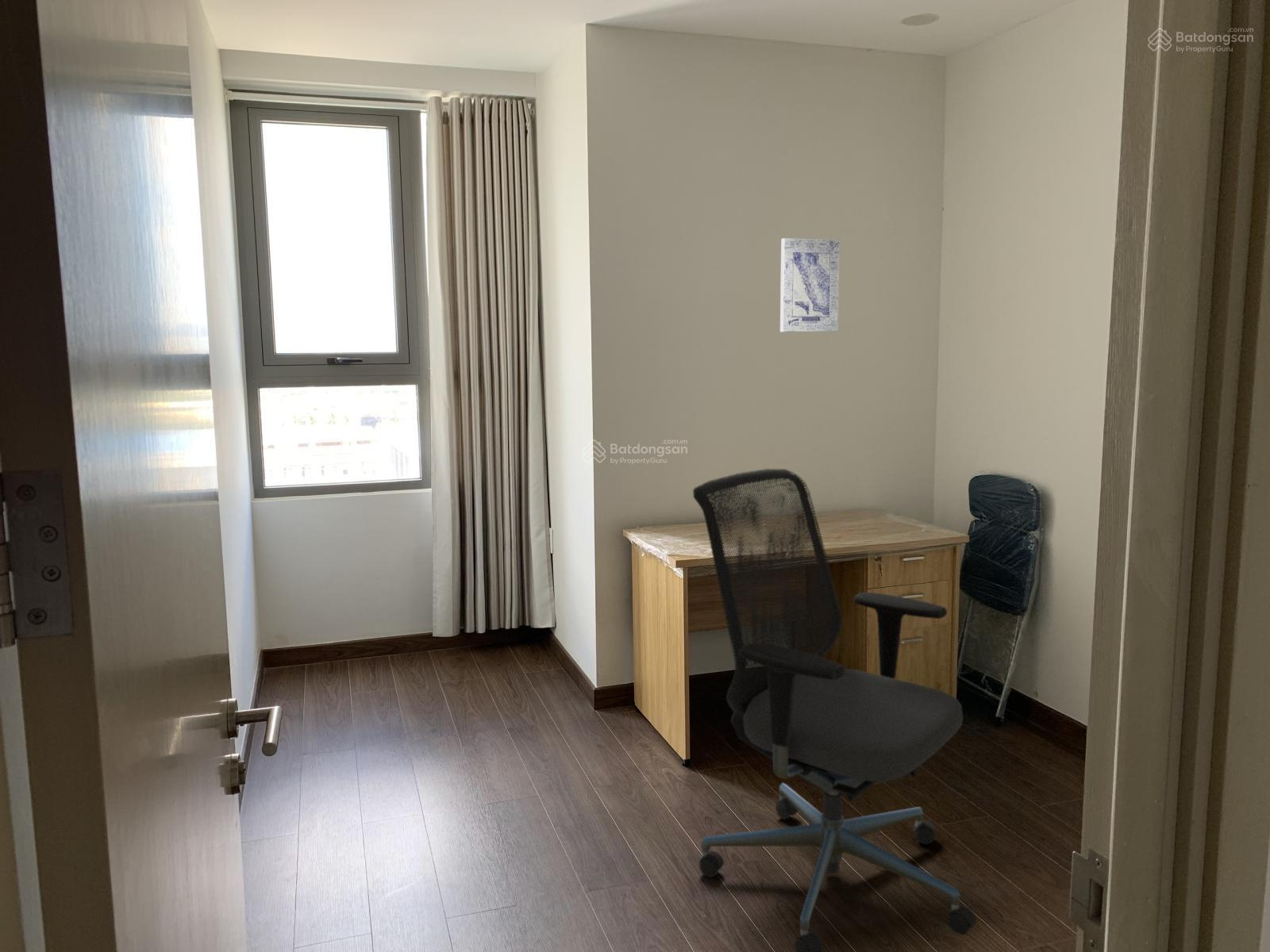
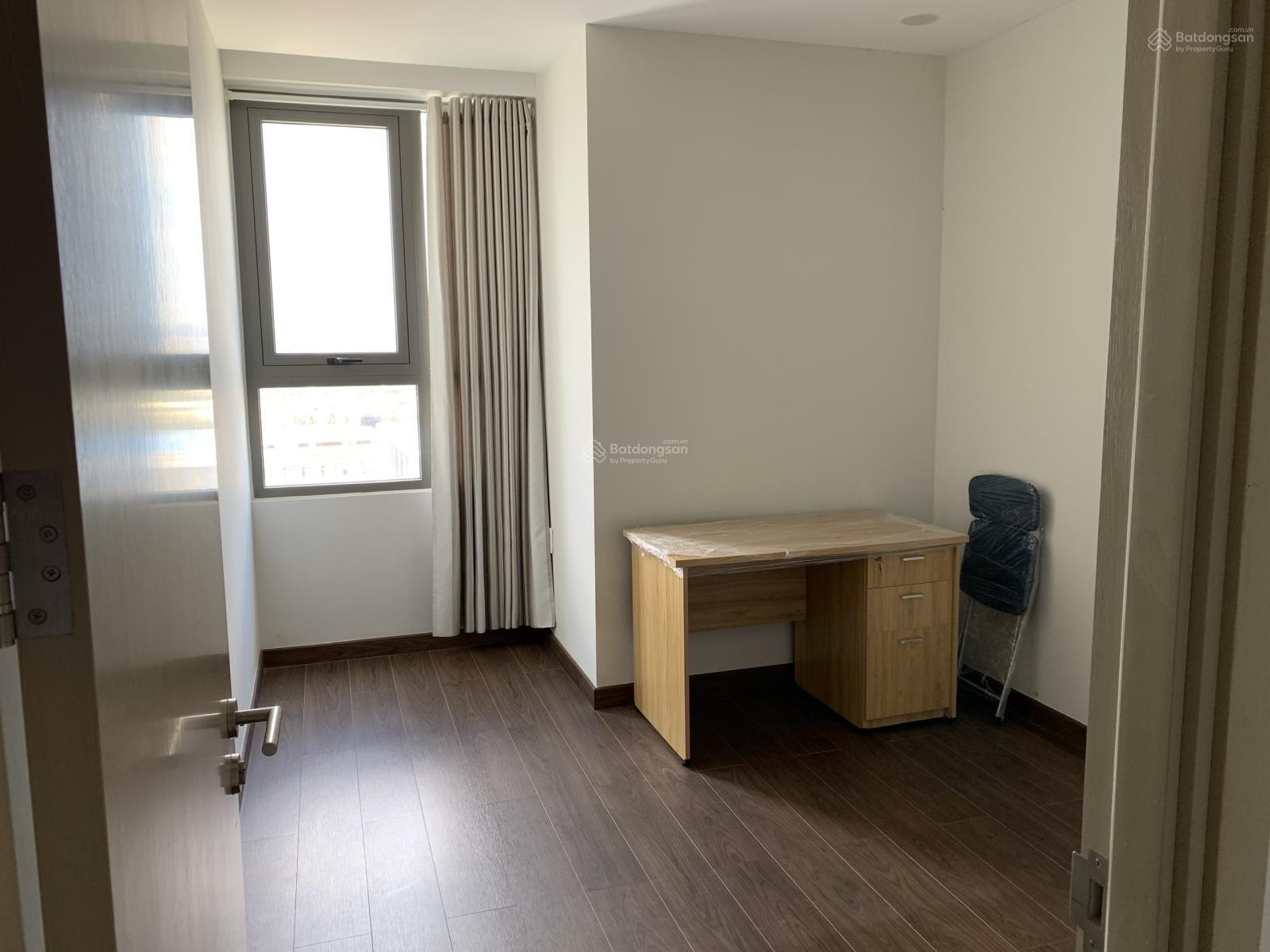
- office chair [692,468,977,952]
- wall art [779,237,841,332]
